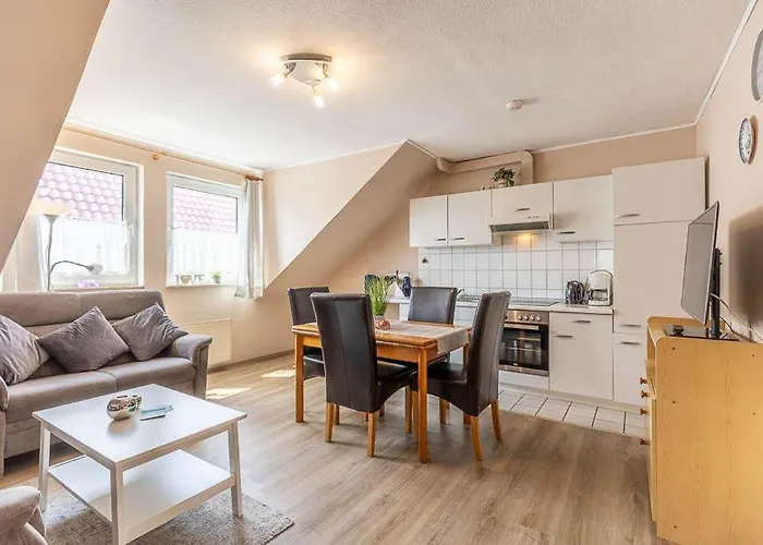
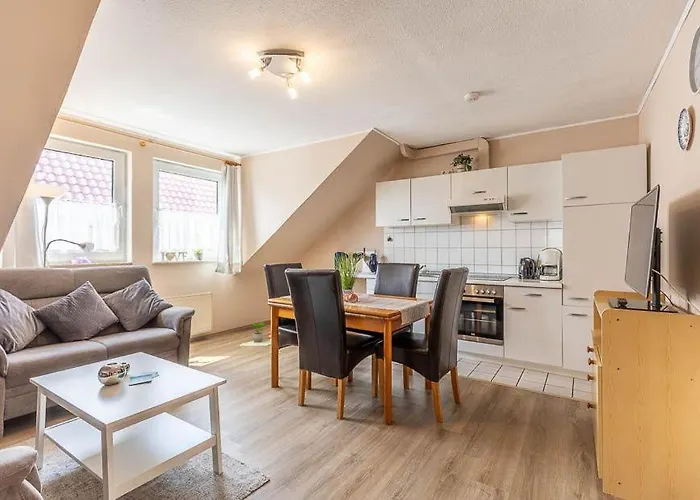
+ potted plant [249,320,266,343]
